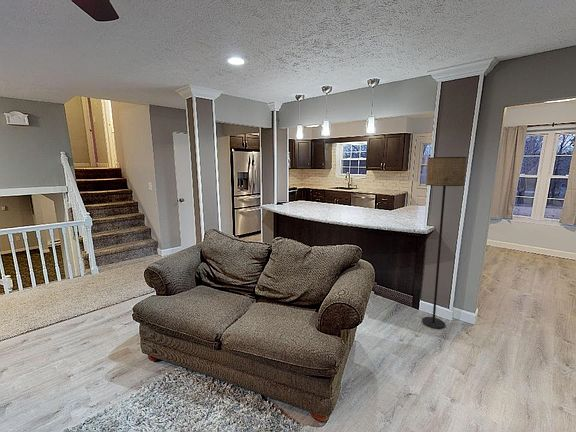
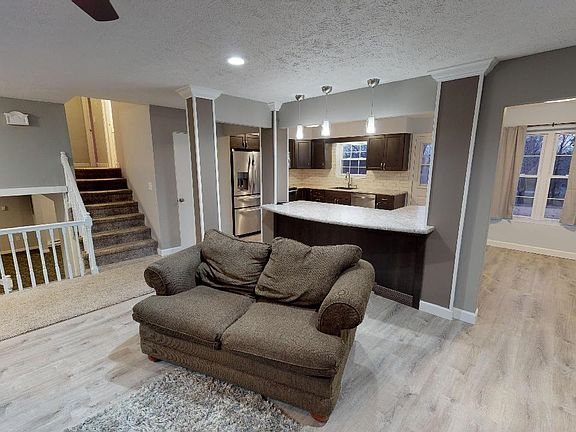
- floor lamp [421,156,468,329]
